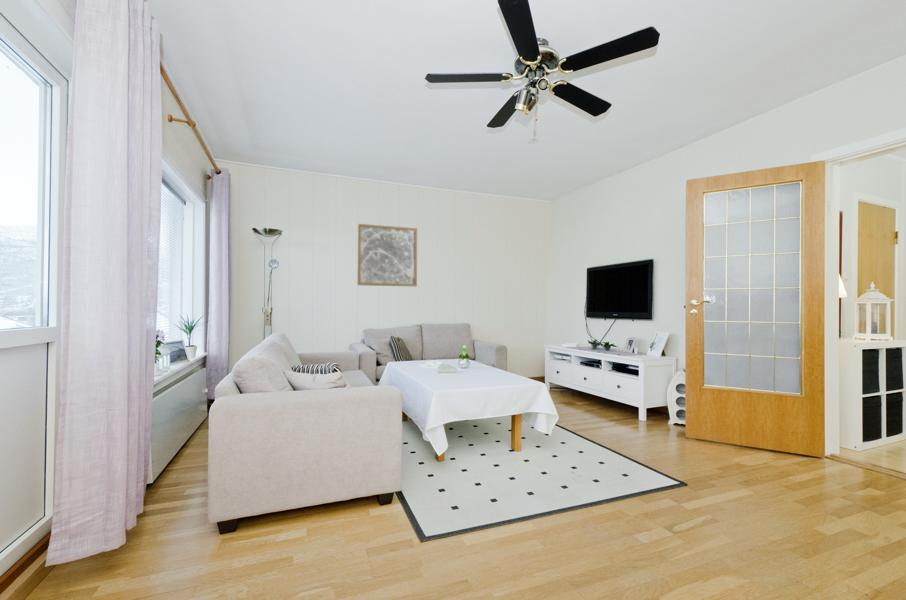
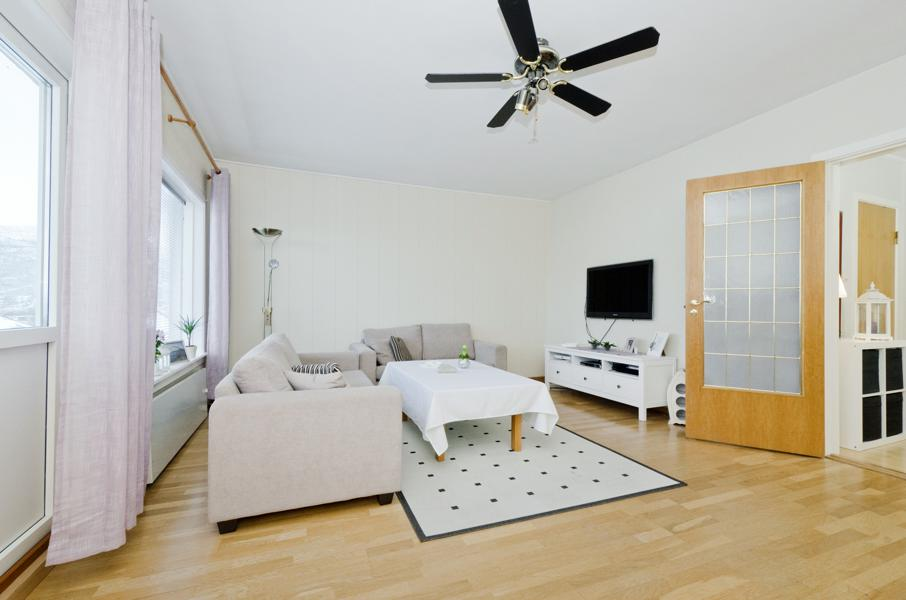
- wall art [356,223,418,287]
